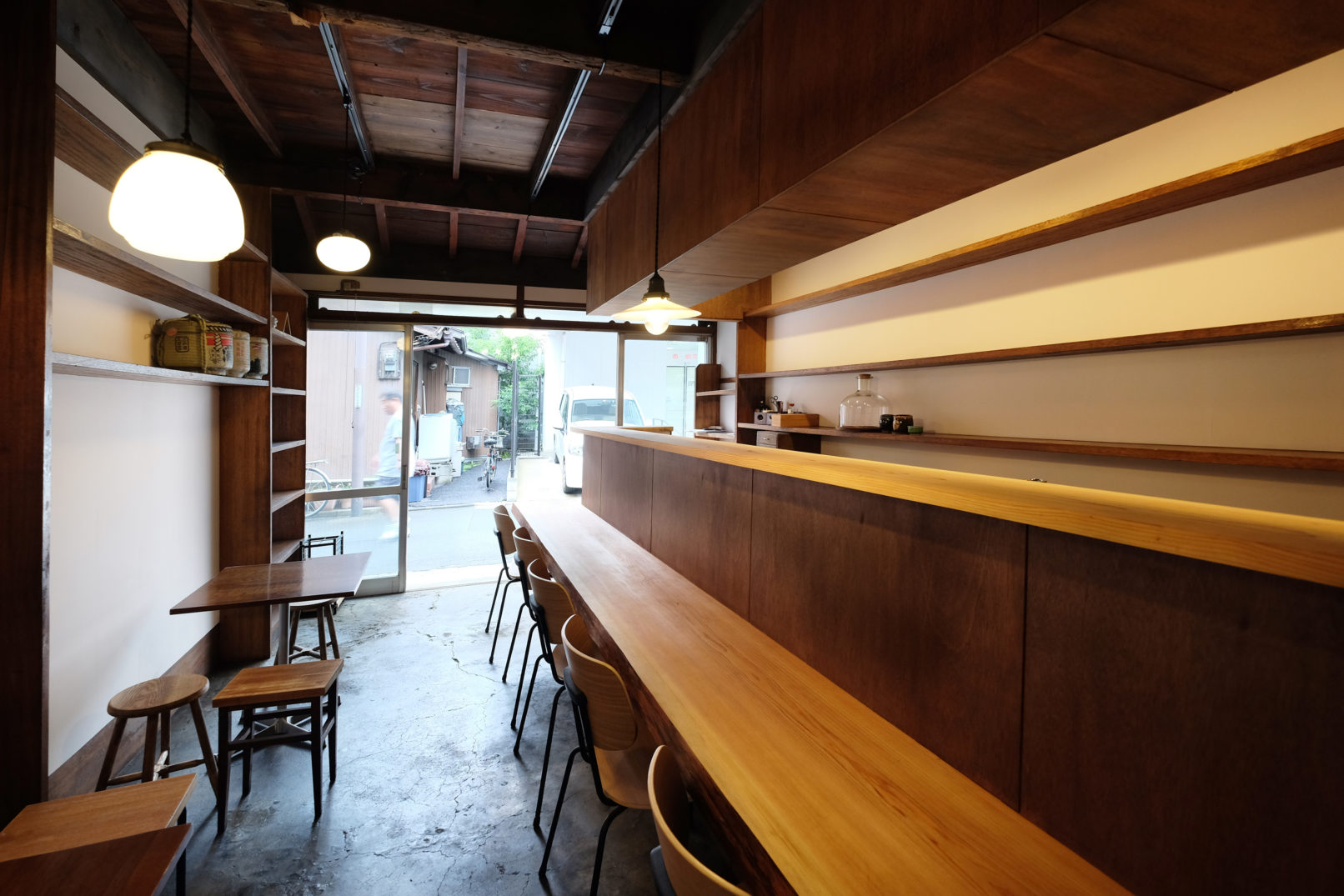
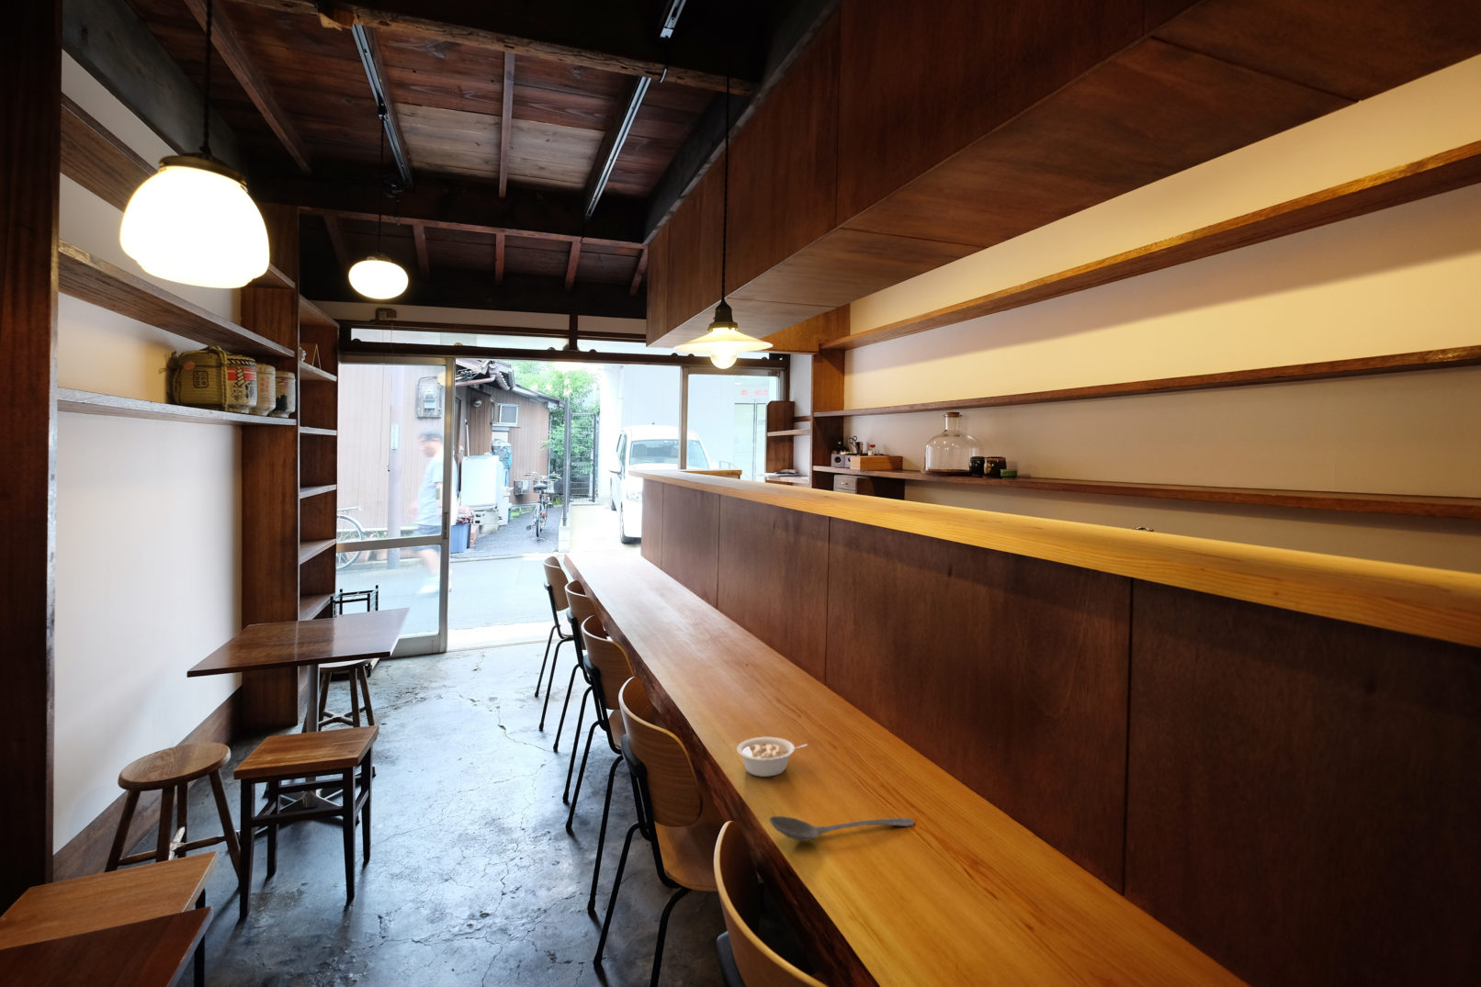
+ legume [736,736,808,778]
+ stirrer [768,815,916,842]
